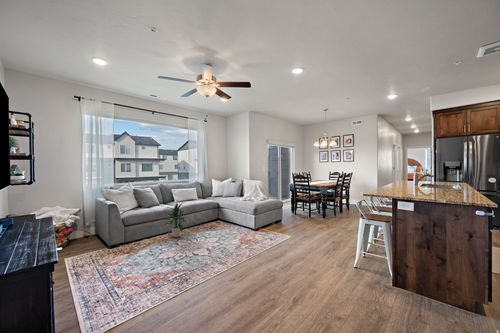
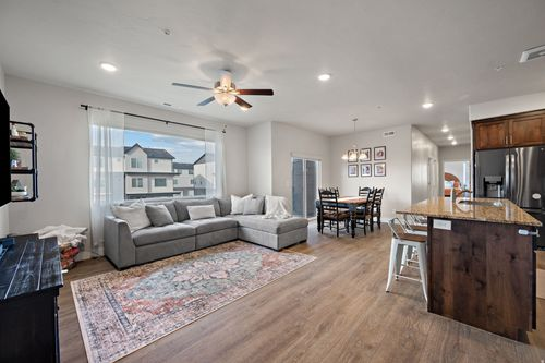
- indoor plant [162,201,189,238]
